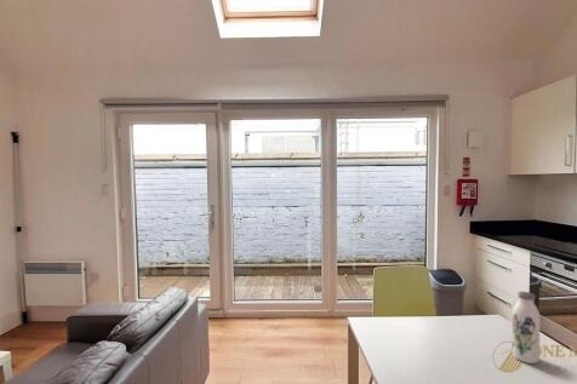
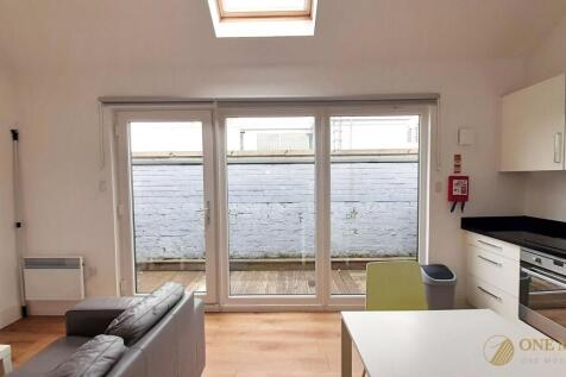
- water bottle [512,291,541,365]
